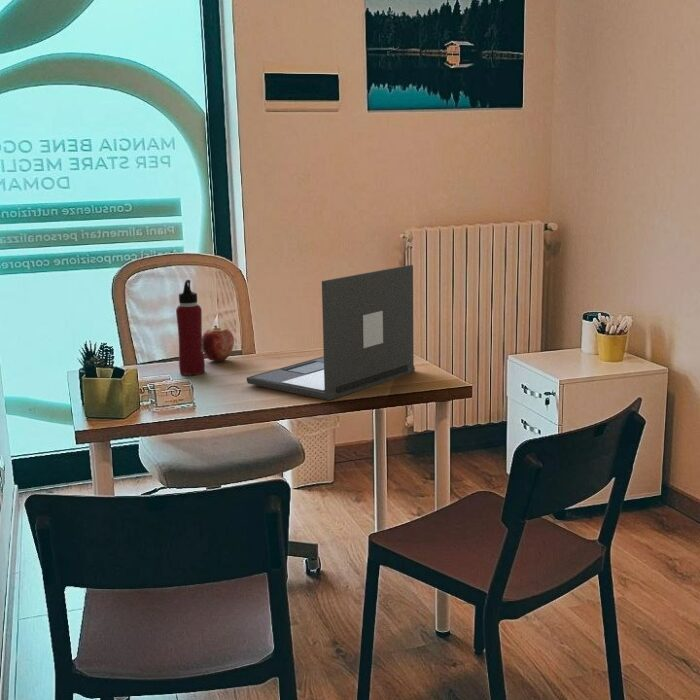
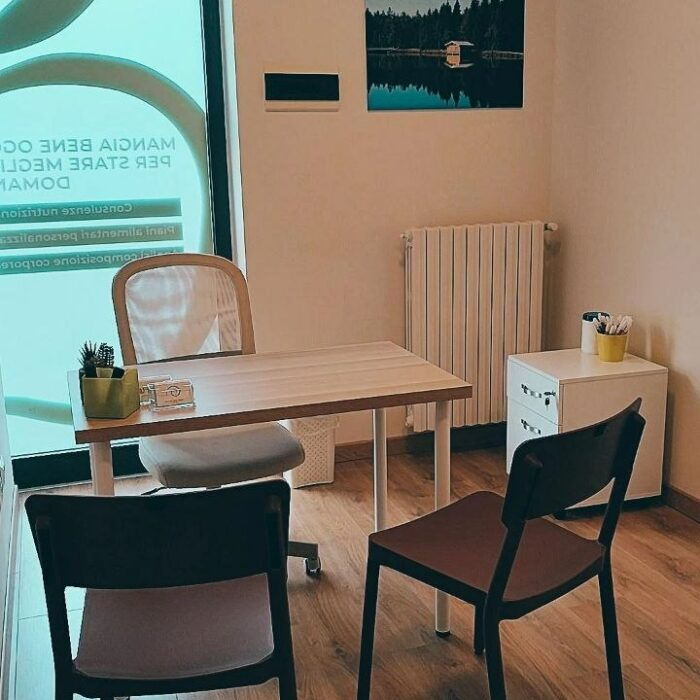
- laptop [246,264,416,401]
- apple [202,325,235,362]
- water bottle [175,279,206,376]
